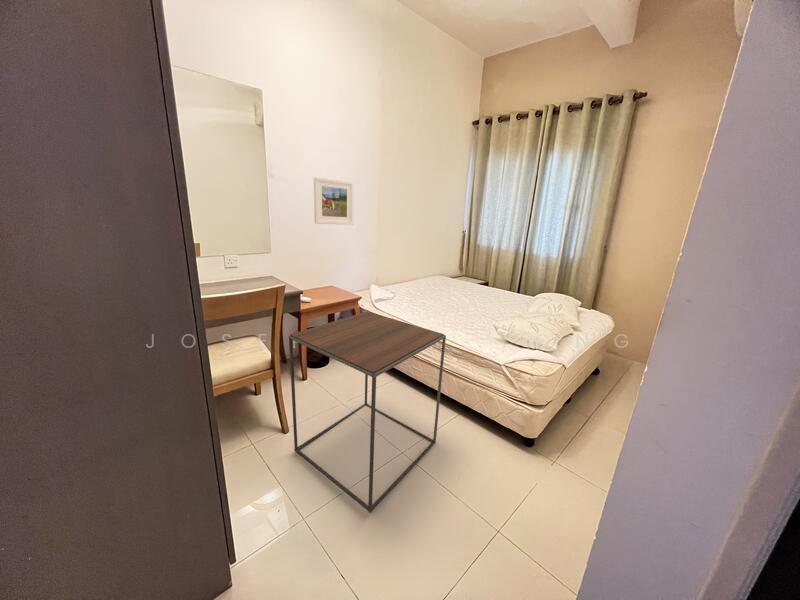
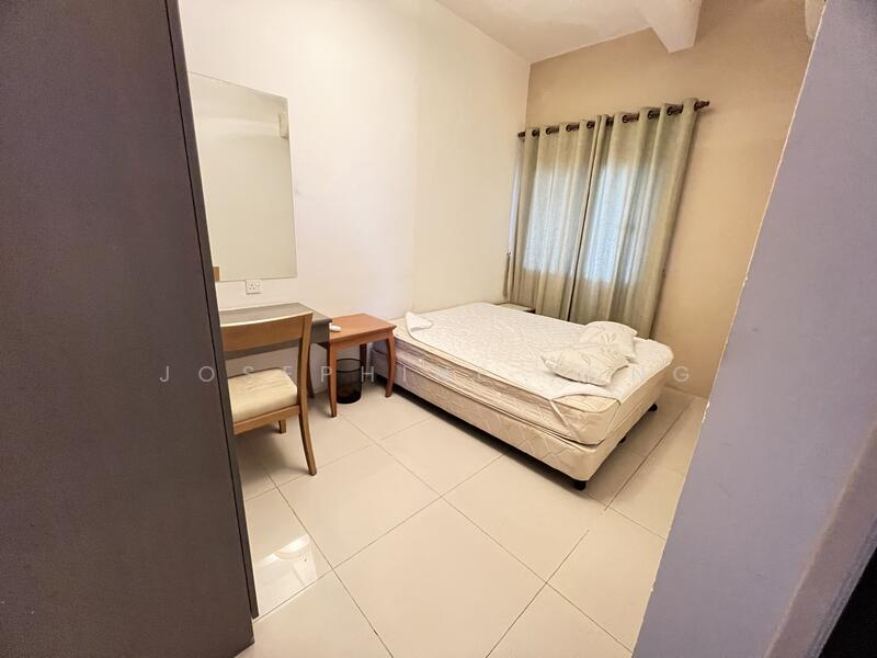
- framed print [313,176,355,226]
- side table [288,310,447,513]
